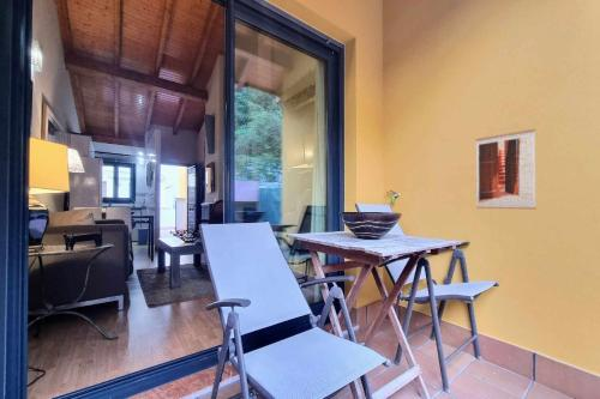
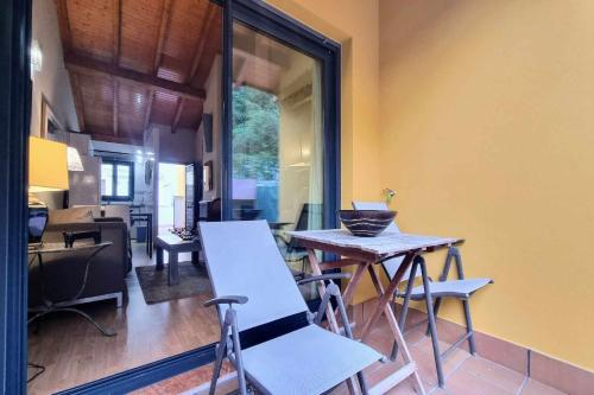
- wall art [475,128,538,211]
